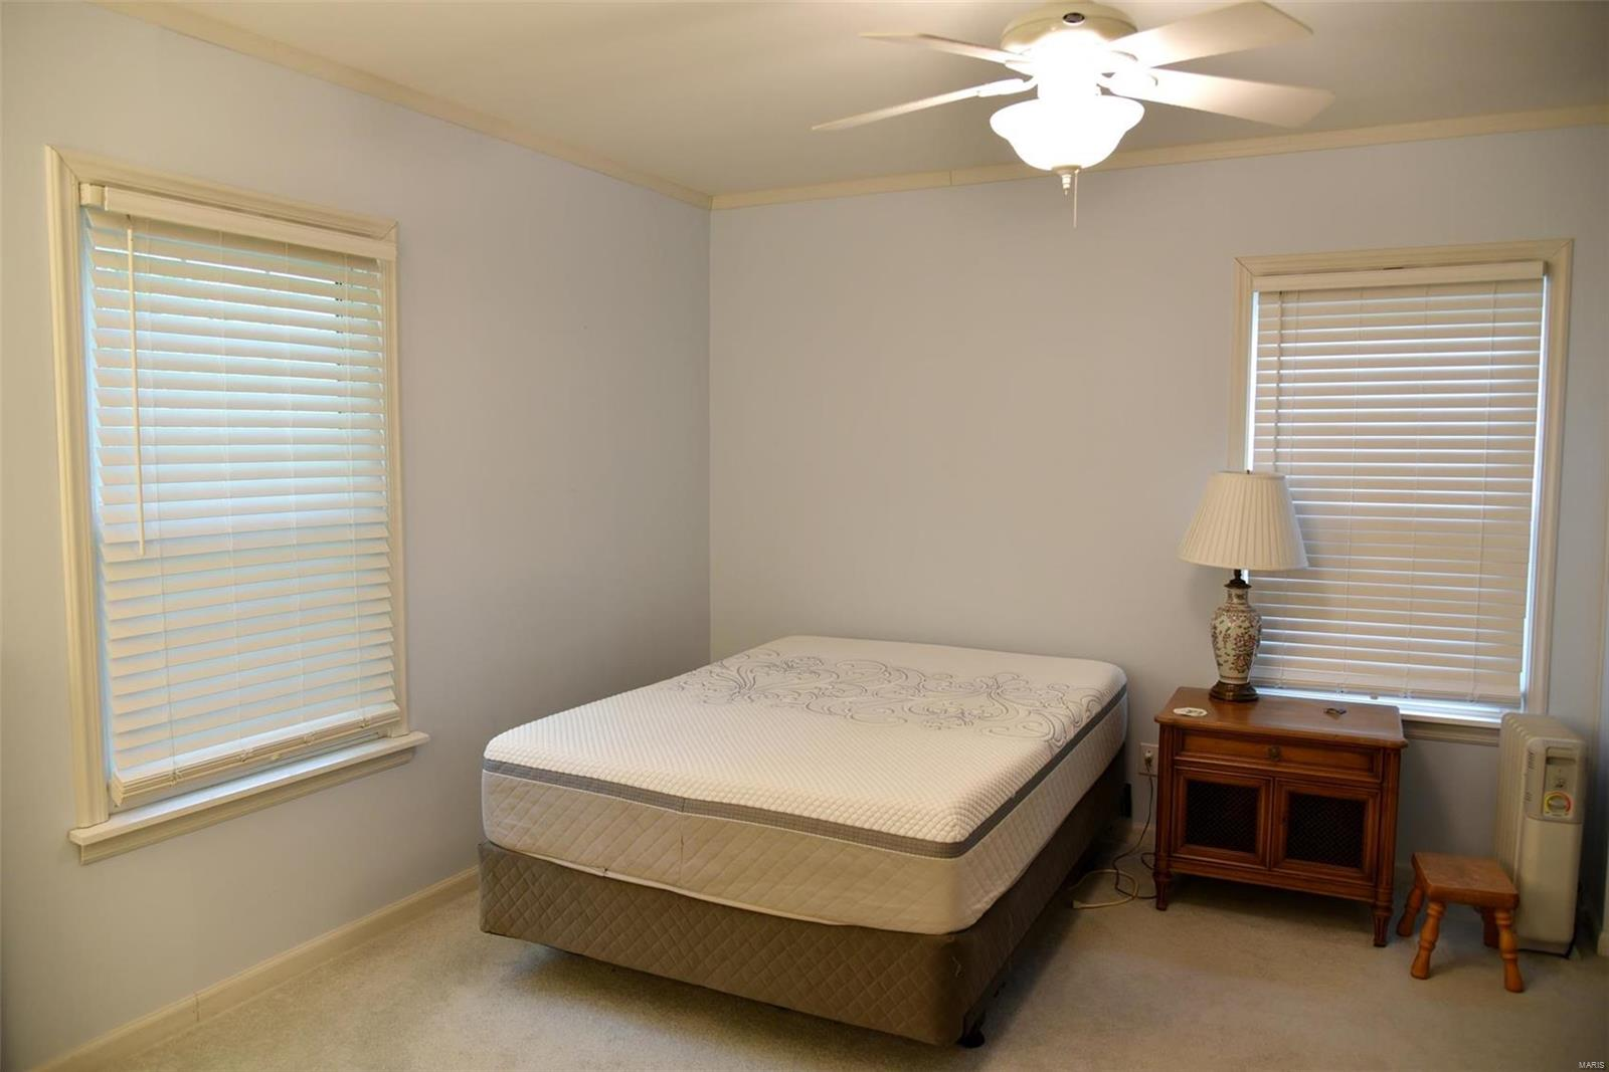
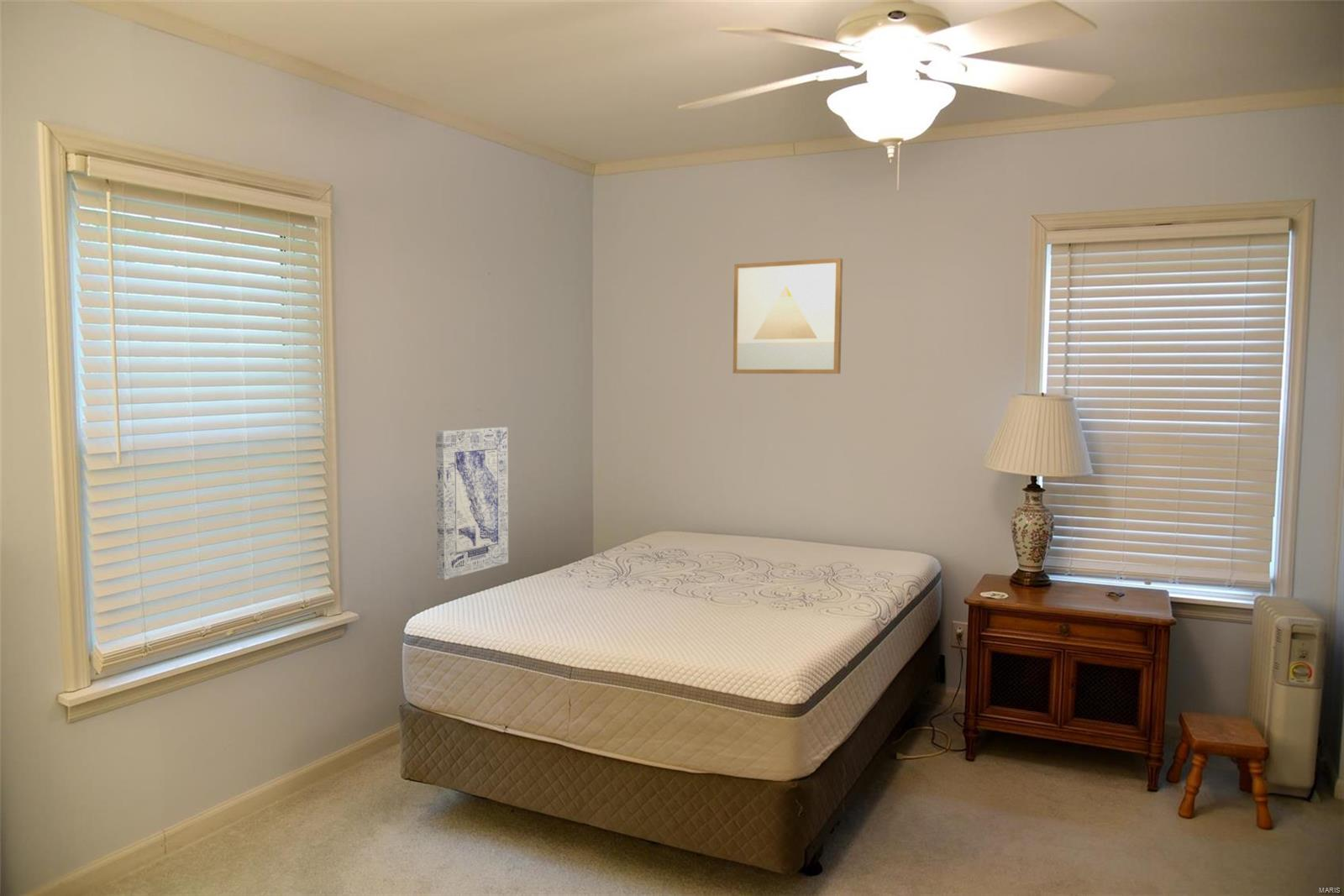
+ wall art [732,257,843,375]
+ wall art [435,427,509,581]
